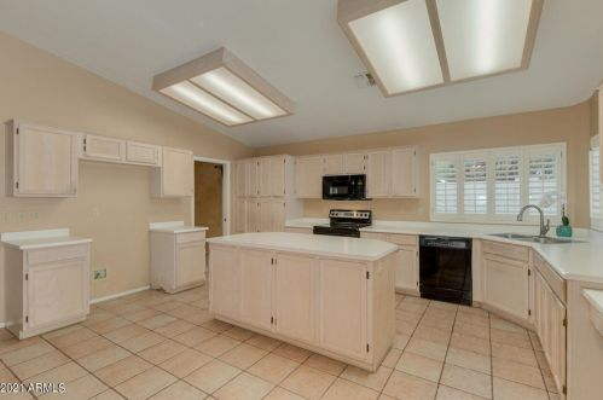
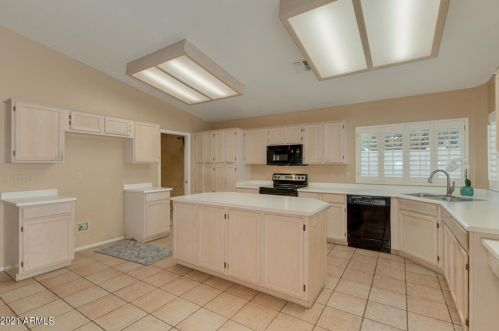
+ rug [94,239,174,267]
